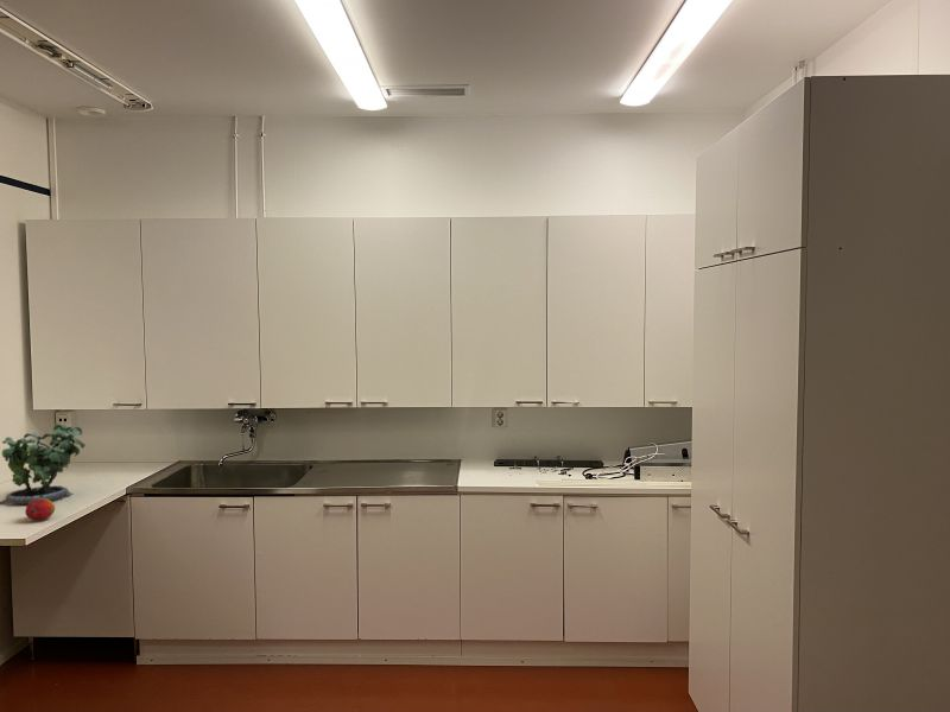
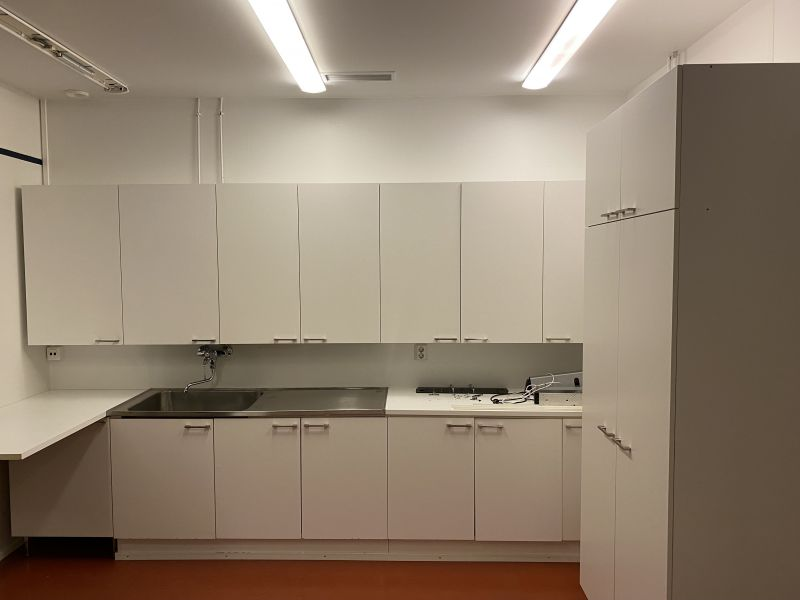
- potted plant [0,421,86,507]
- fruit [24,498,56,521]
